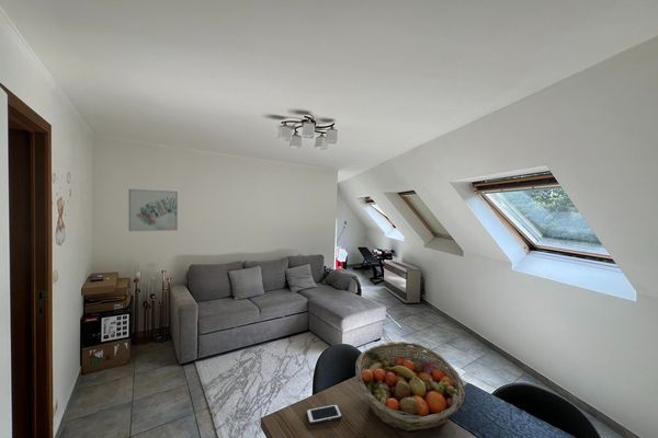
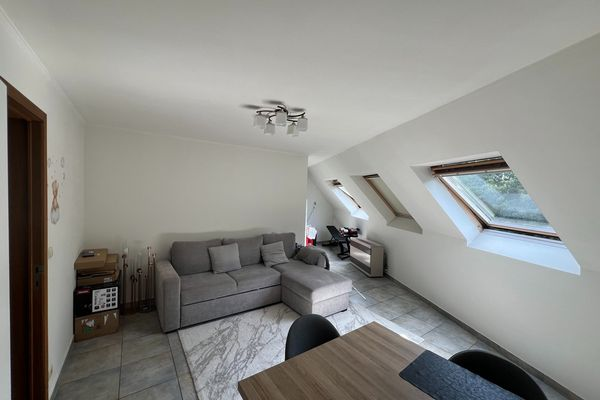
- fruit basket [354,341,466,434]
- wall art [127,188,179,232]
- cell phone [306,403,343,425]
